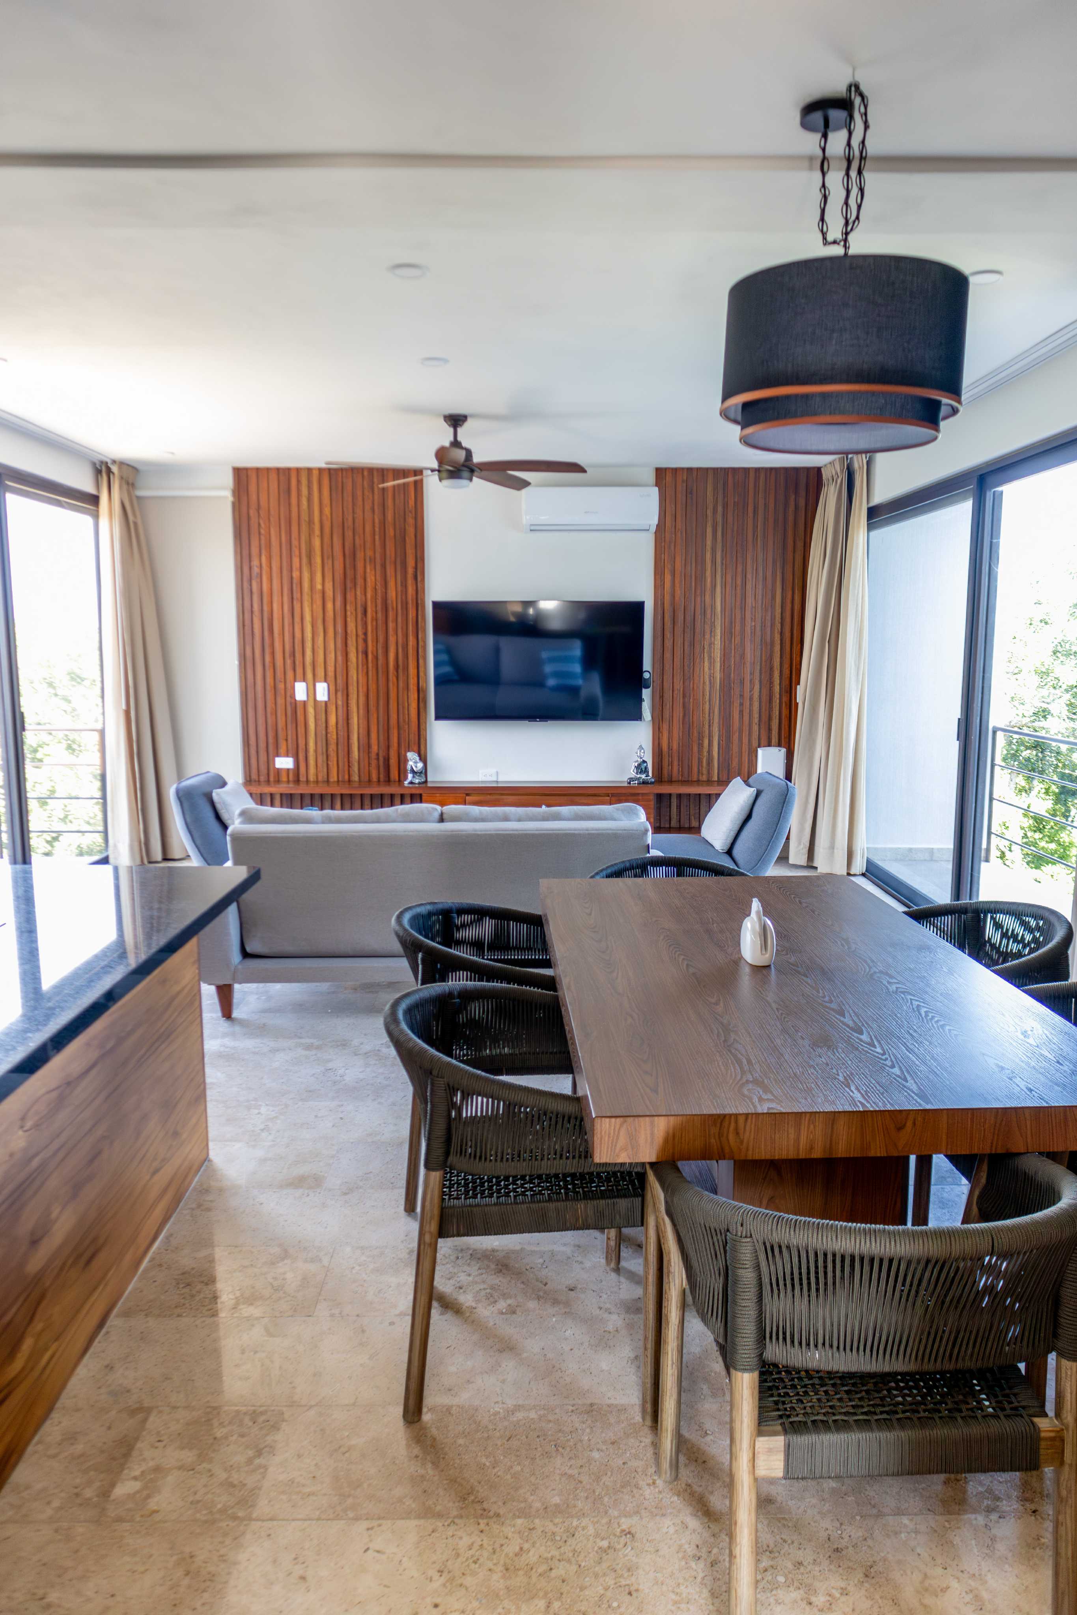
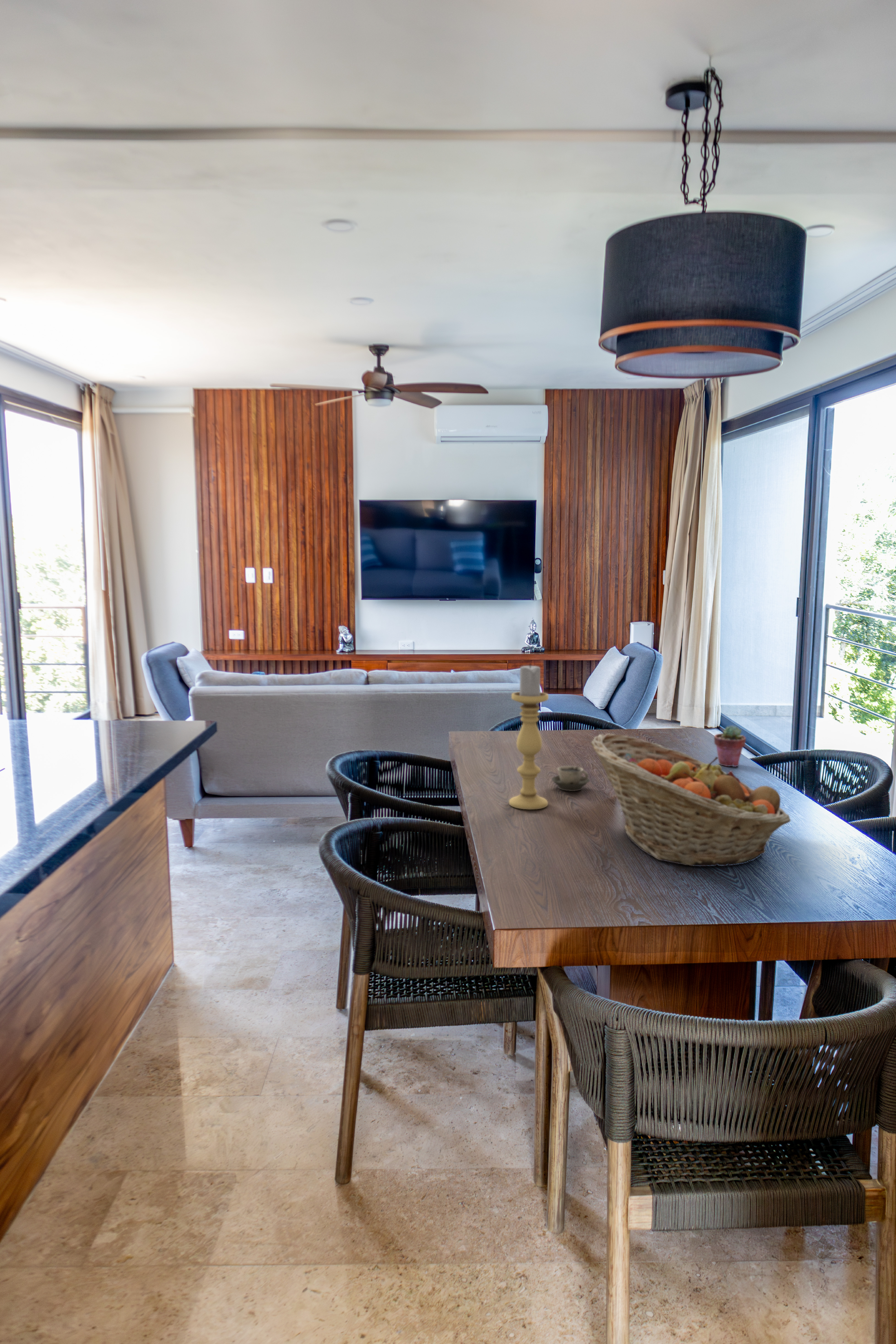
+ candle holder [509,663,549,810]
+ fruit basket [590,733,791,867]
+ potted succulent [714,724,746,767]
+ cup [551,766,590,791]
